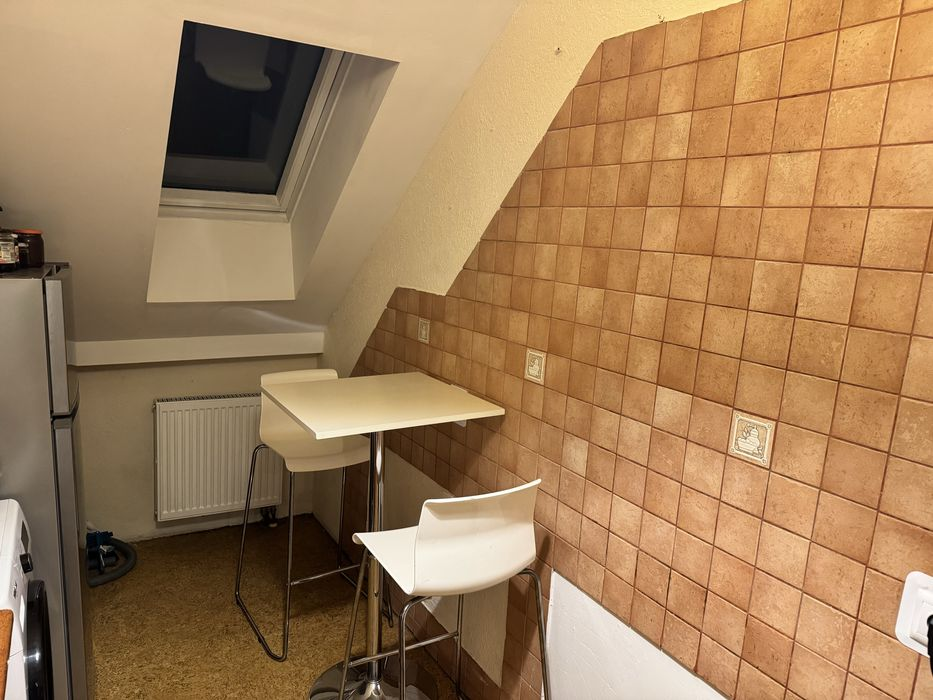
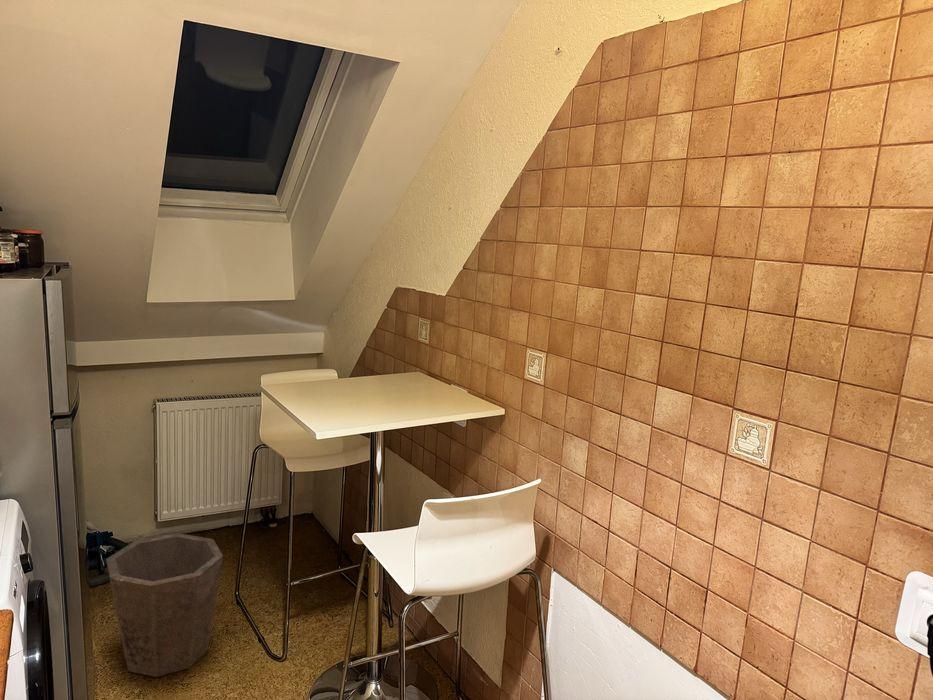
+ waste bin [105,532,224,678]
